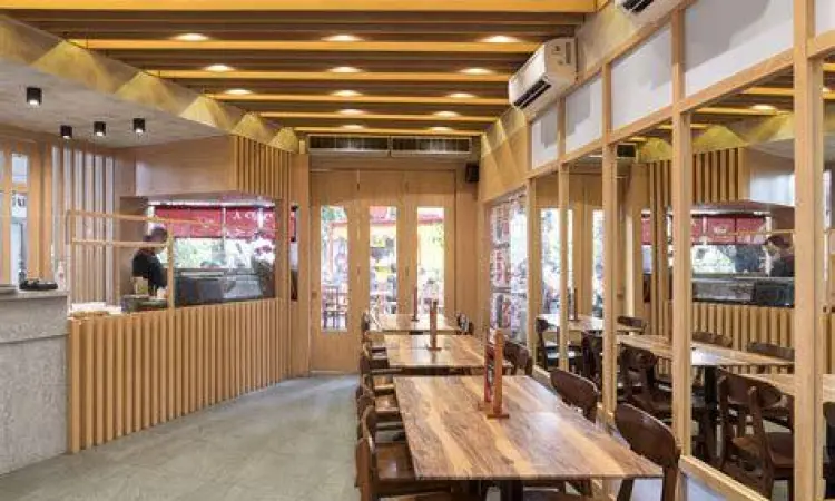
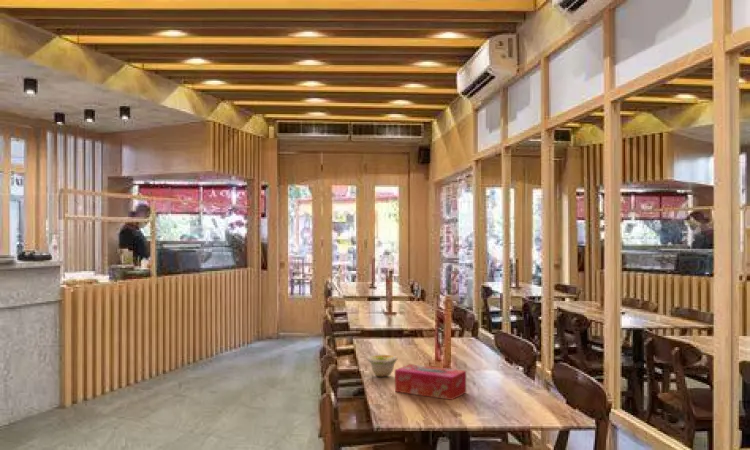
+ tissue box [394,363,467,401]
+ bowl [366,354,399,378]
